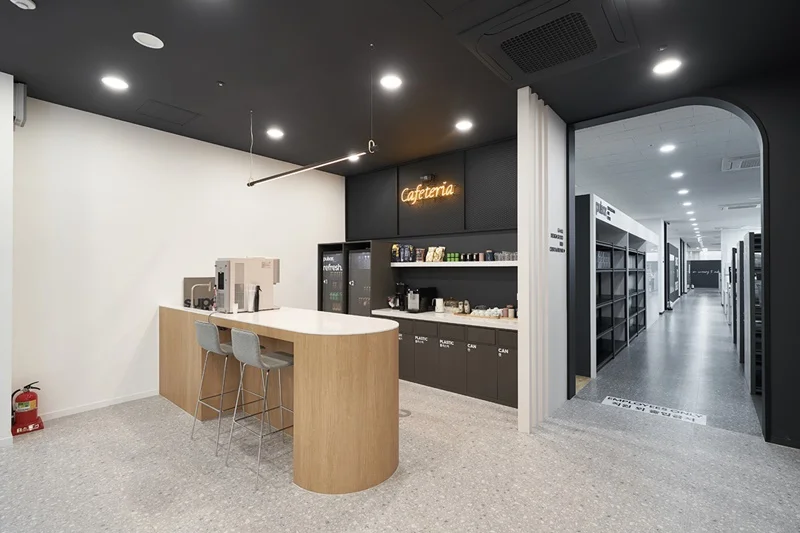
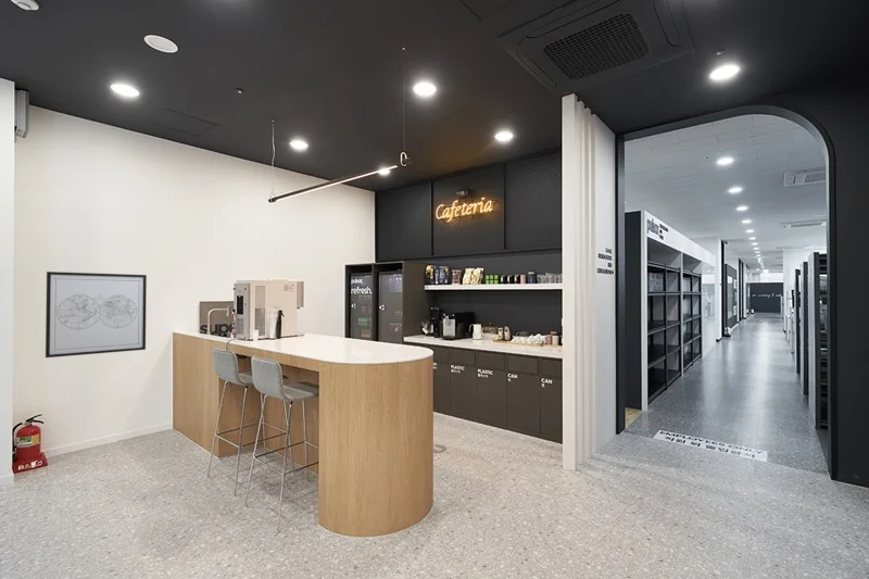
+ wall art [45,270,148,358]
